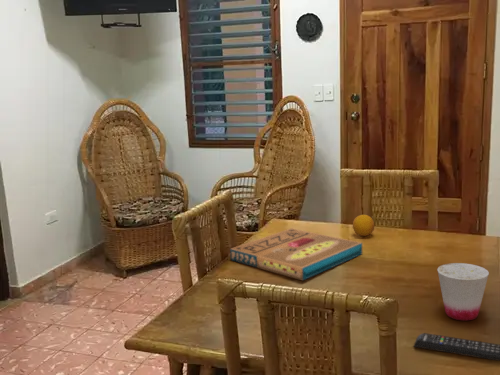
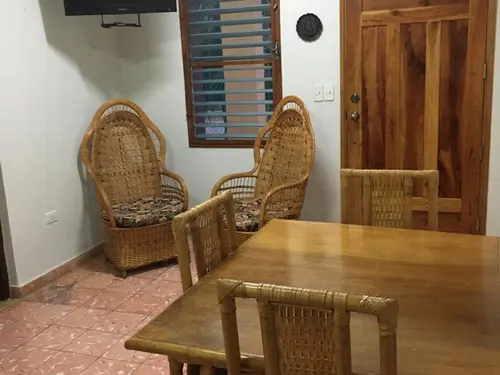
- fruit [352,214,375,237]
- cup [436,262,490,321]
- pizza box [229,227,363,282]
- remote control [413,332,500,362]
